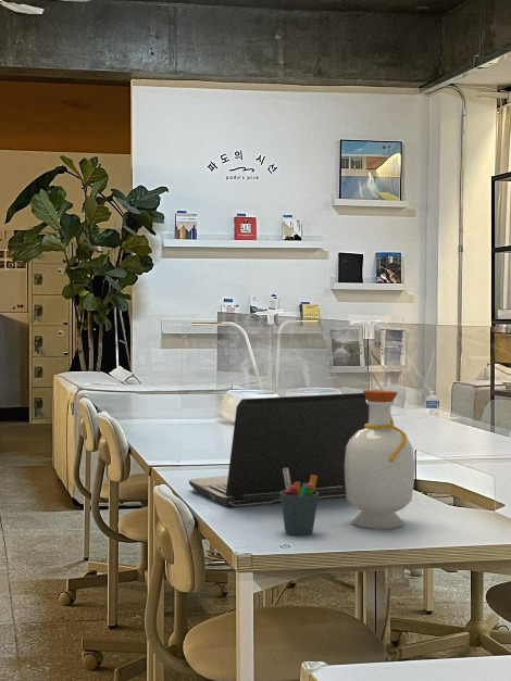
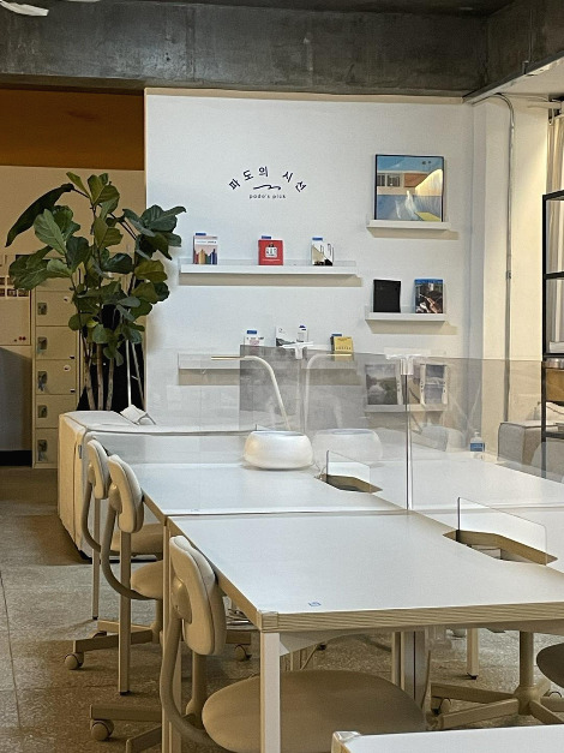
- laptop computer [188,392,369,509]
- bottle [345,389,416,530]
- pen holder [279,468,319,537]
